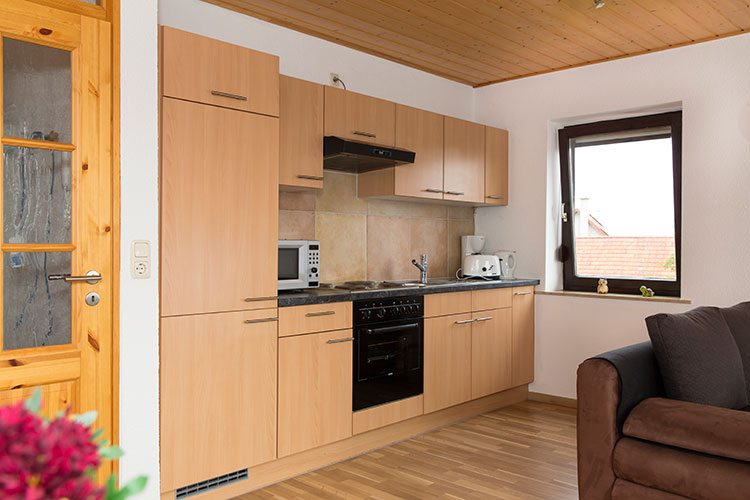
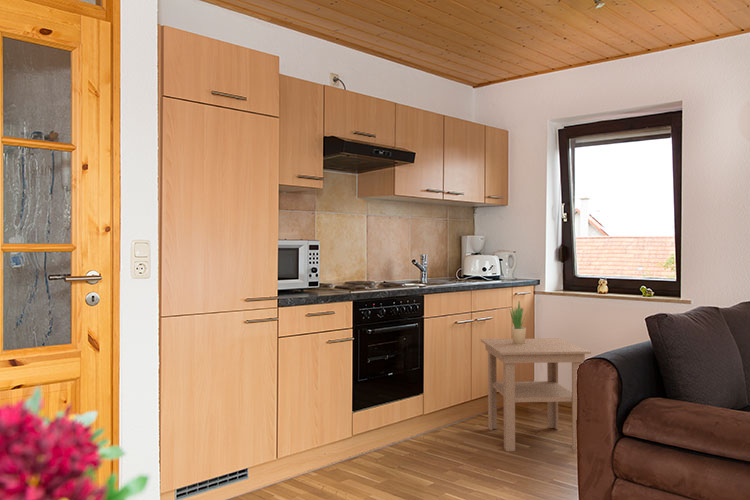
+ potted plant [509,301,528,344]
+ side table [480,337,592,452]
